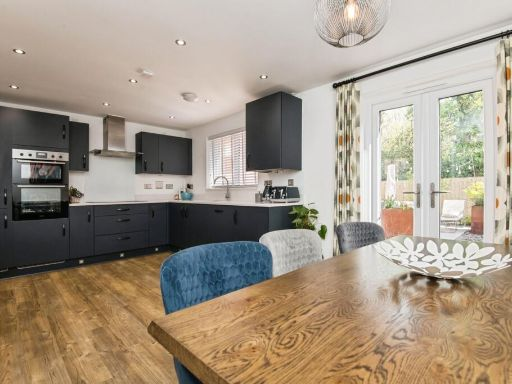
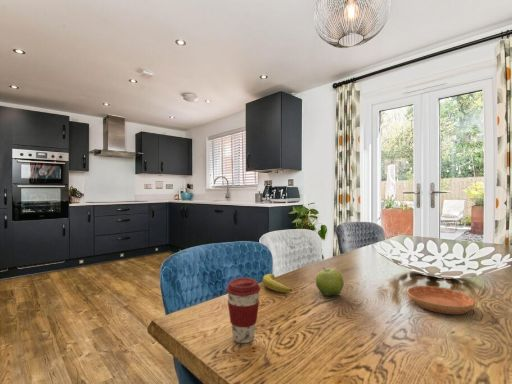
+ banana [262,273,293,293]
+ coffee cup [225,277,262,344]
+ saucer [406,285,476,315]
+ fruit [315,266,345,297]
